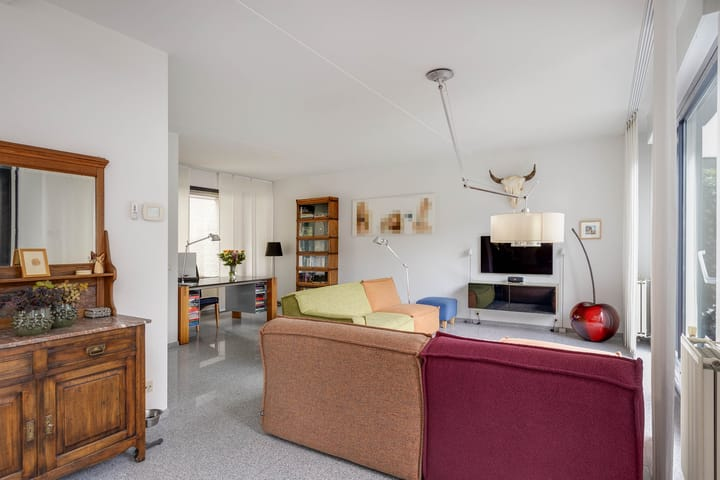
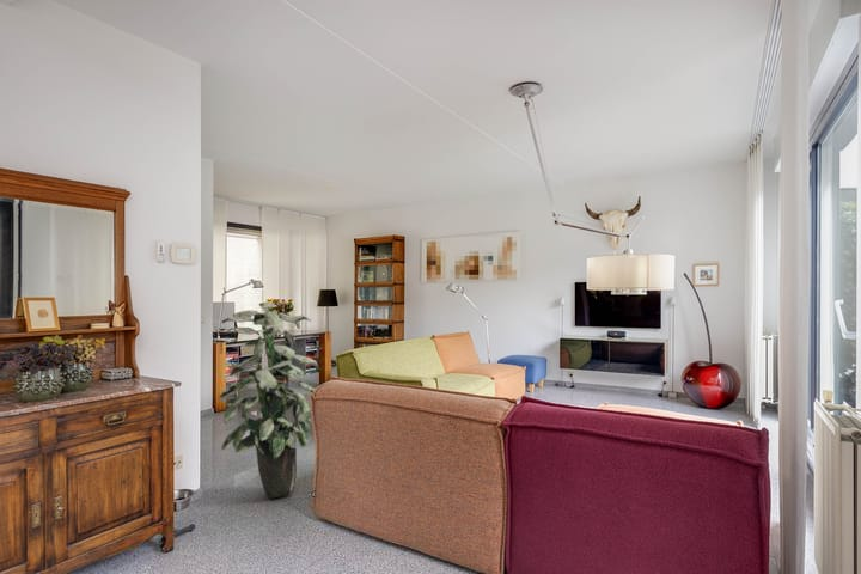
+ indoor plant [218,301,319,500]
